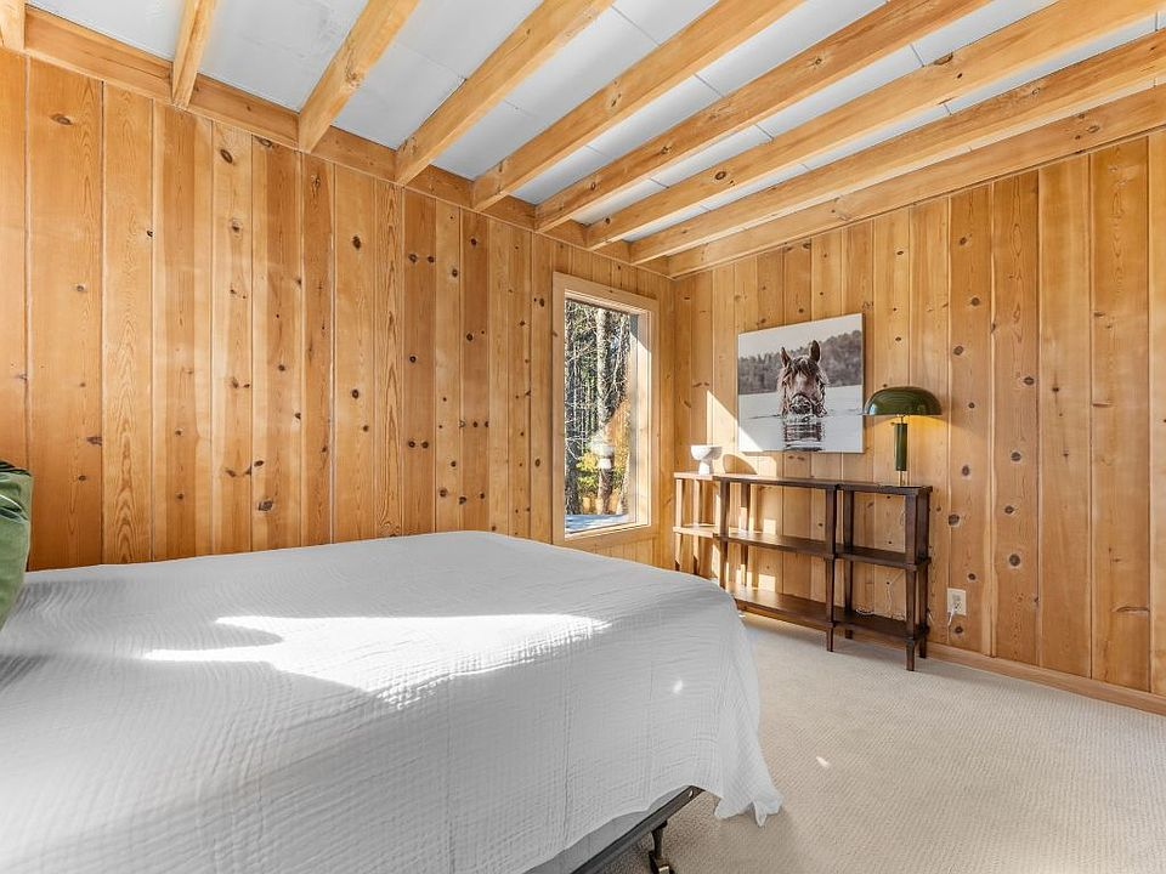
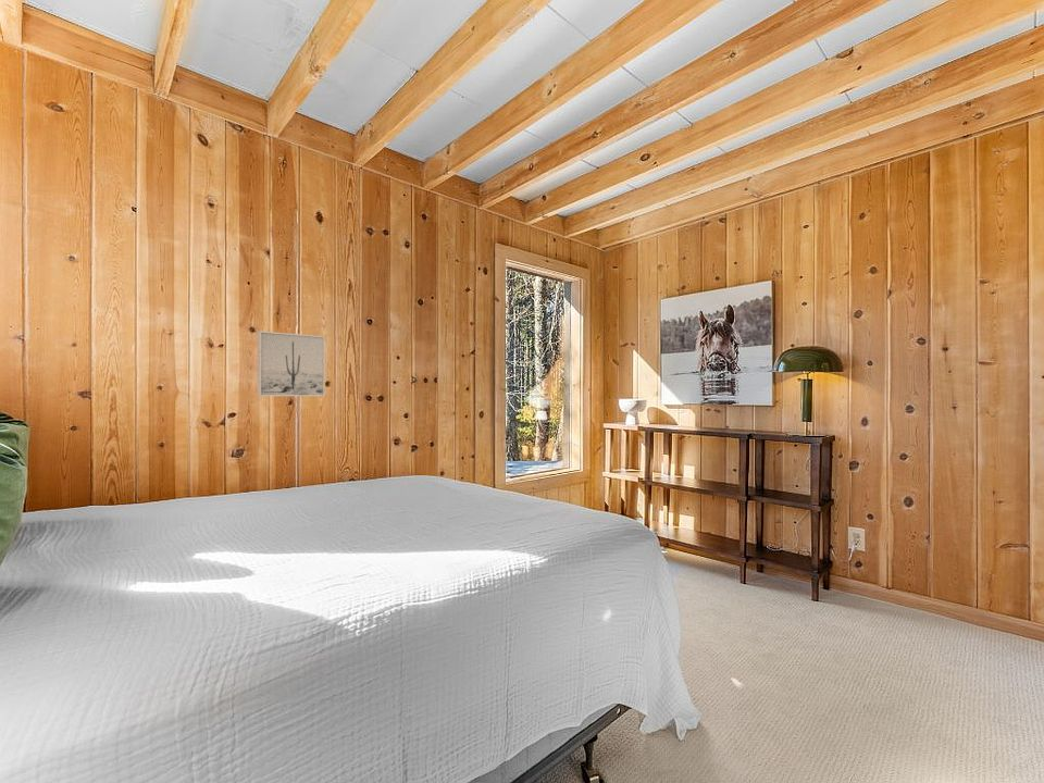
+ wall art [257,330,326,397]
